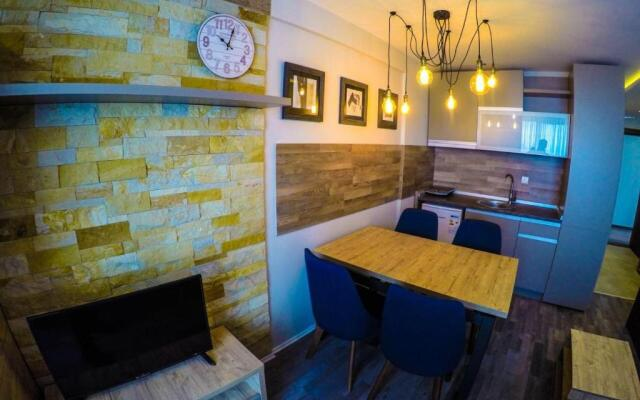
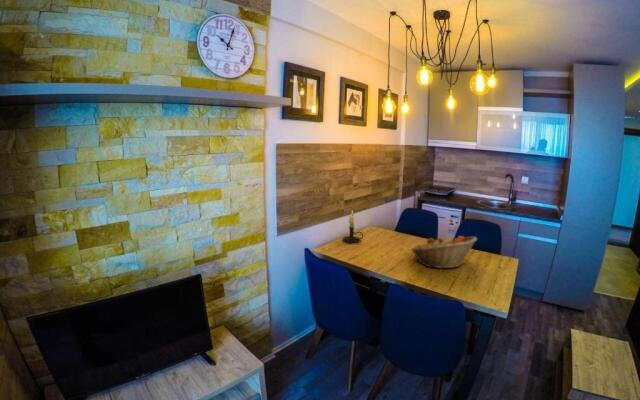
+ candle holder [342,209,364,244]
+ fruit basket [410,235,478,269]
